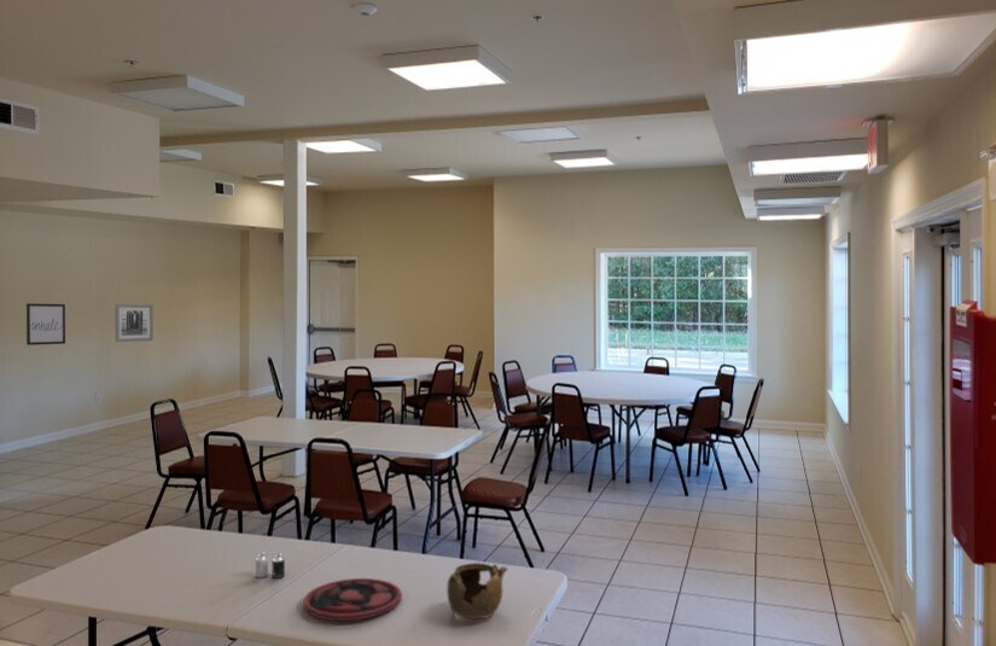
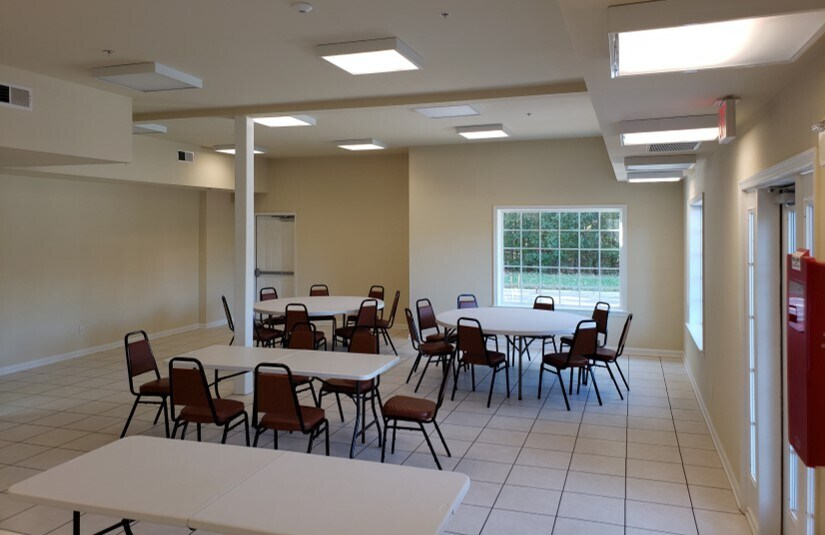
- plate [302,577,402,622]
- wall art [25,302,66,347]
- teapot [445,561,509,621]
- wall art [115,303,155,343]
- candle [255,551,286,580]
